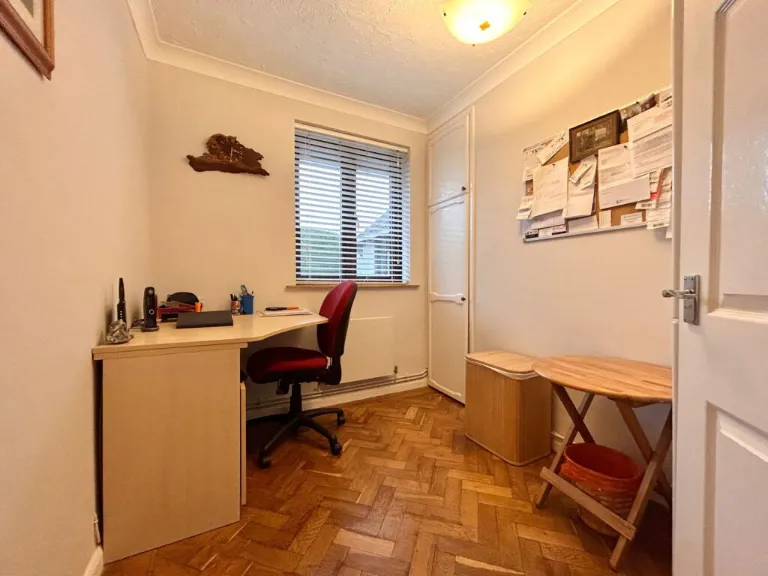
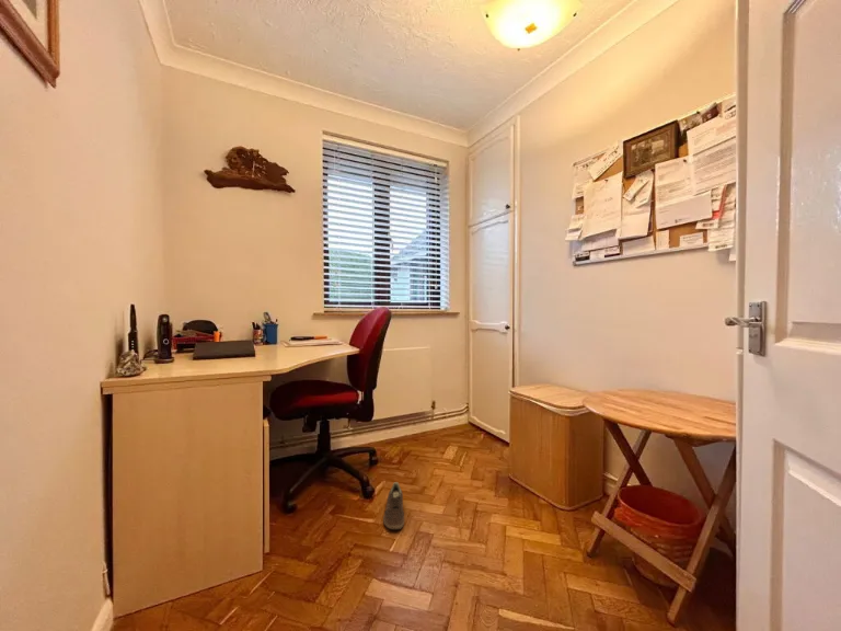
+ sneaker [382,481,405,530]
